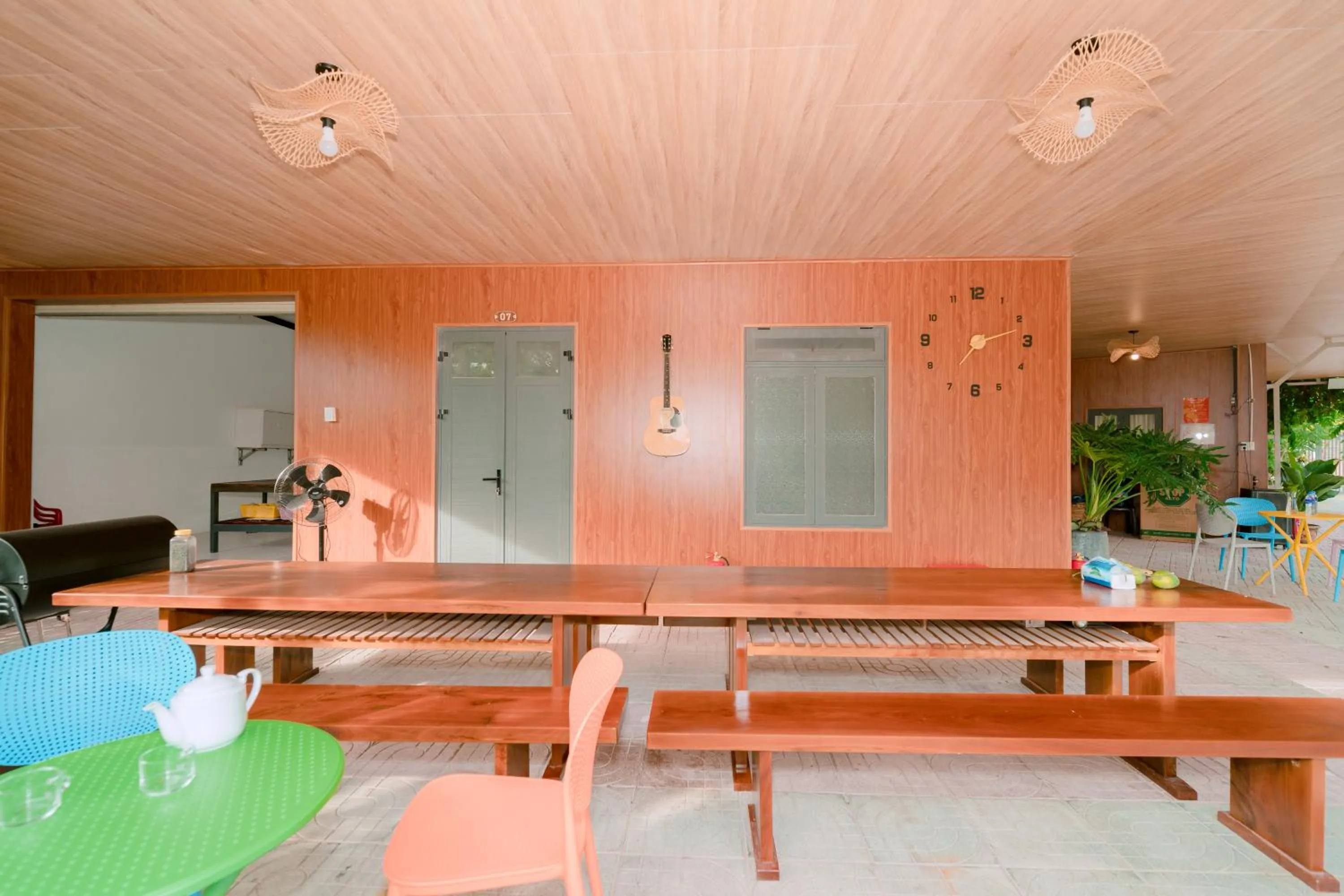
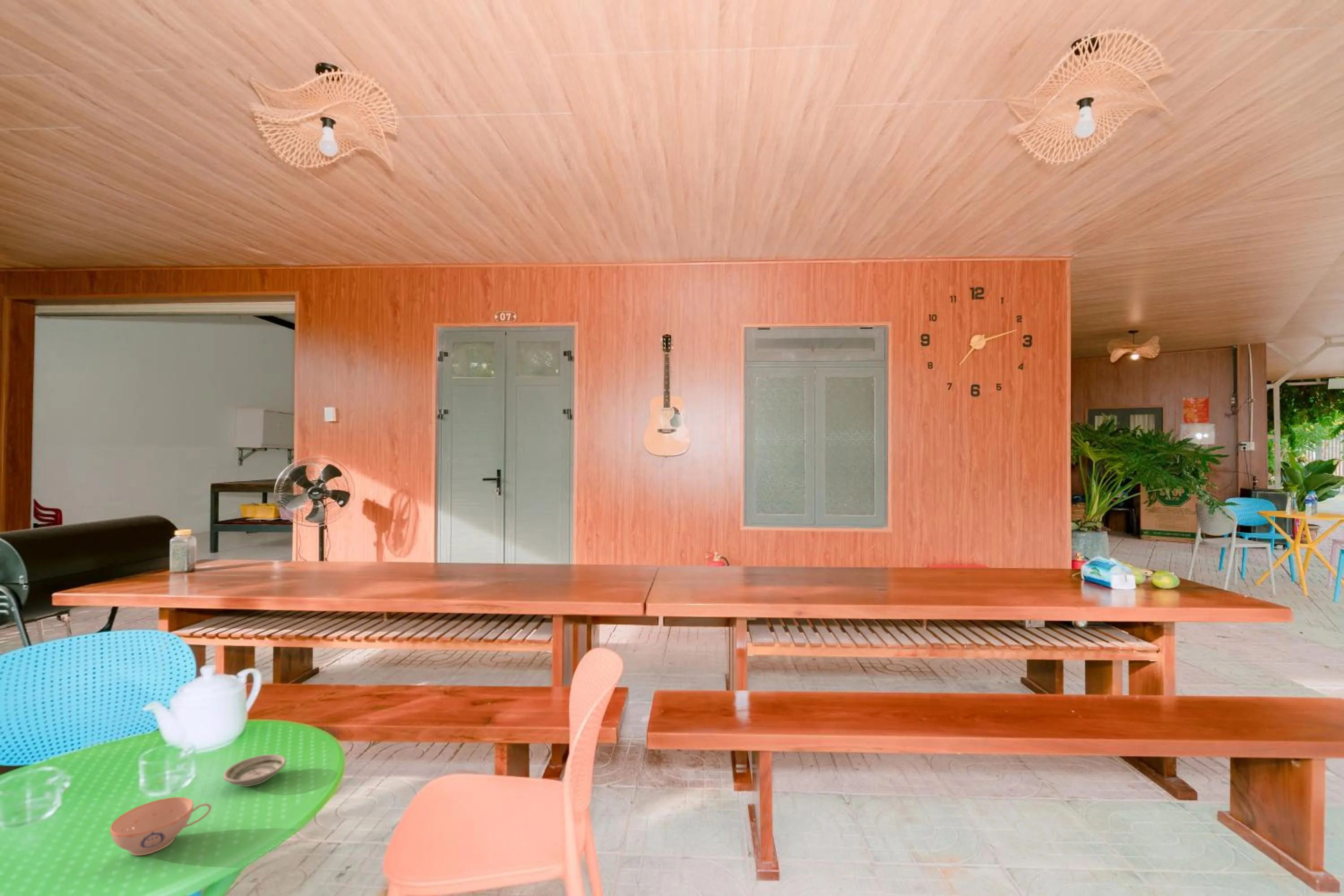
+ teacup [110,797,212,856]
+ saucer [223,754,287,787]
